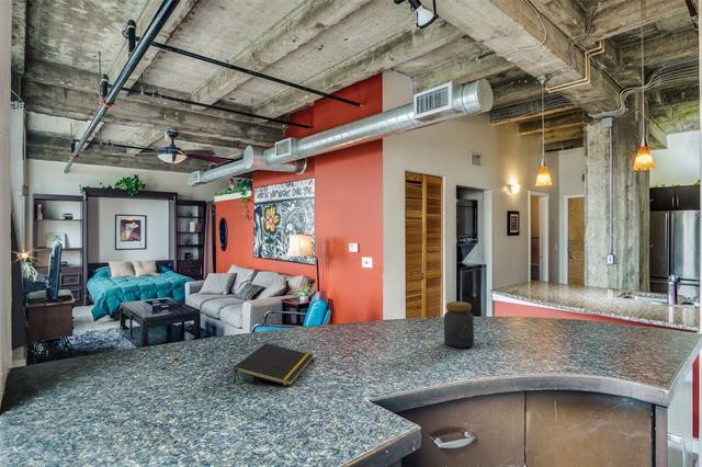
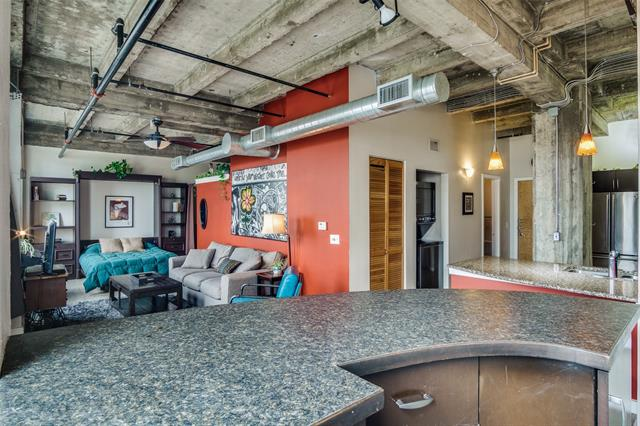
- jar [443,300,475,349]
- notepad [233,342,314,387]
